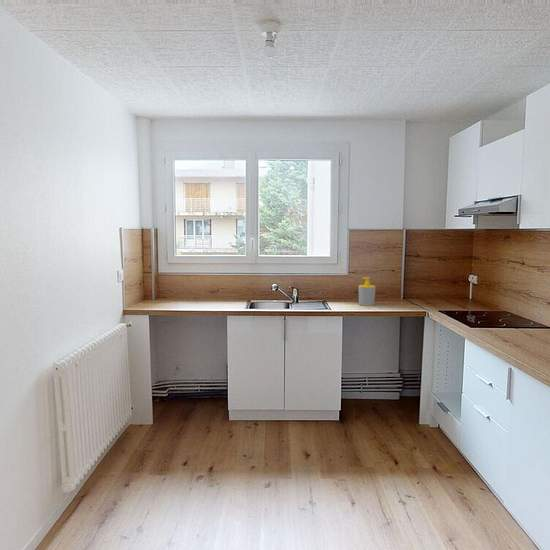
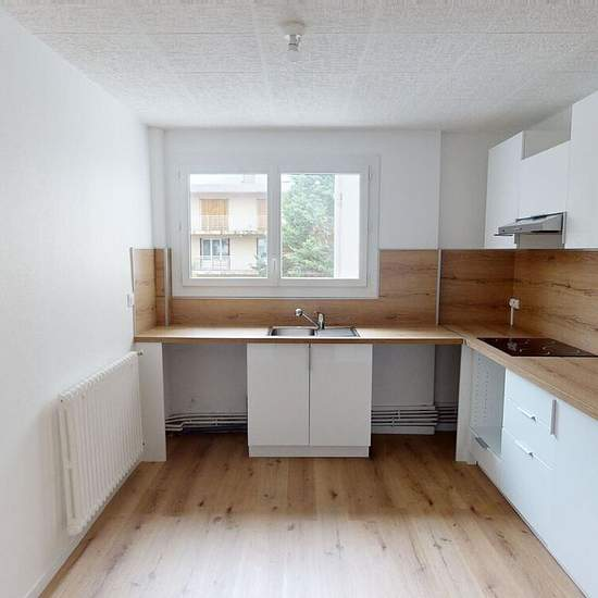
- soap bottle [357,276,377,307]
